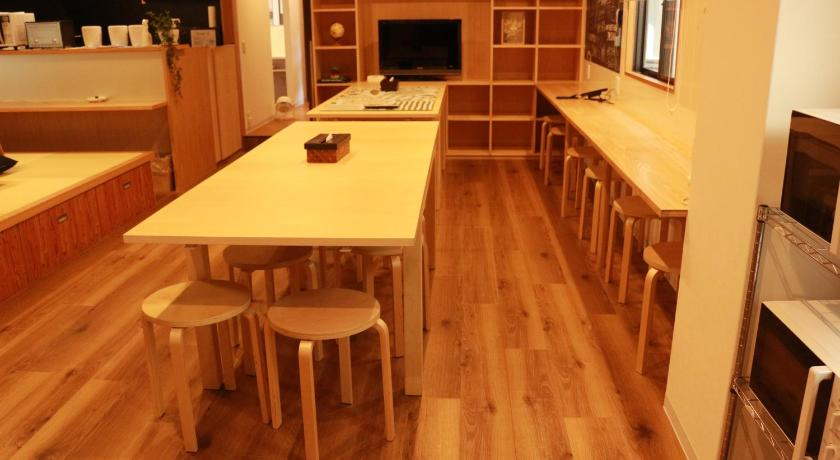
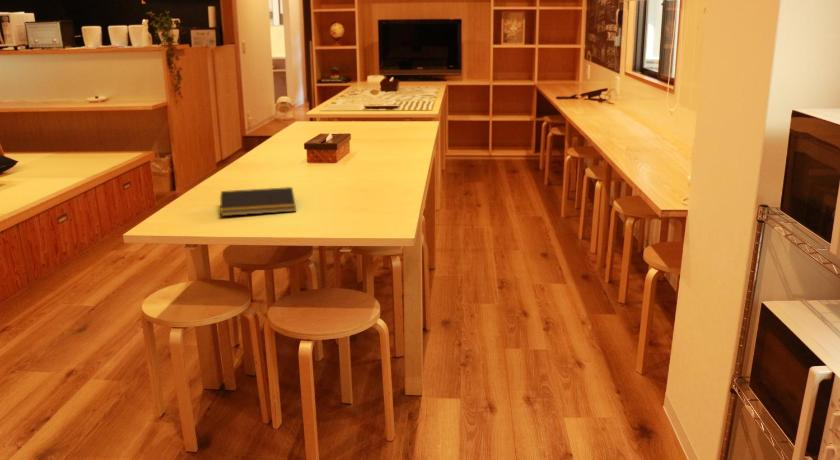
+ notepad [219,186,297,217]
